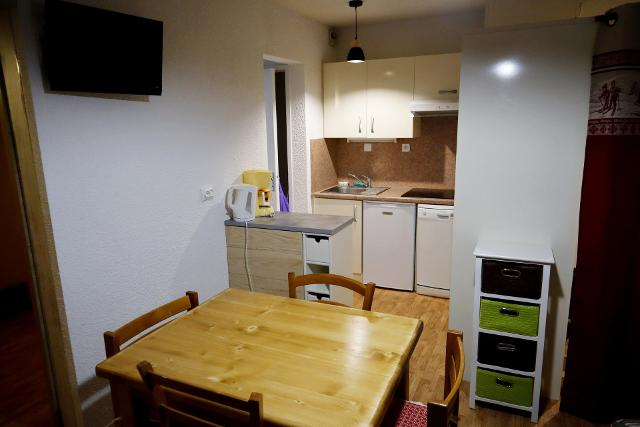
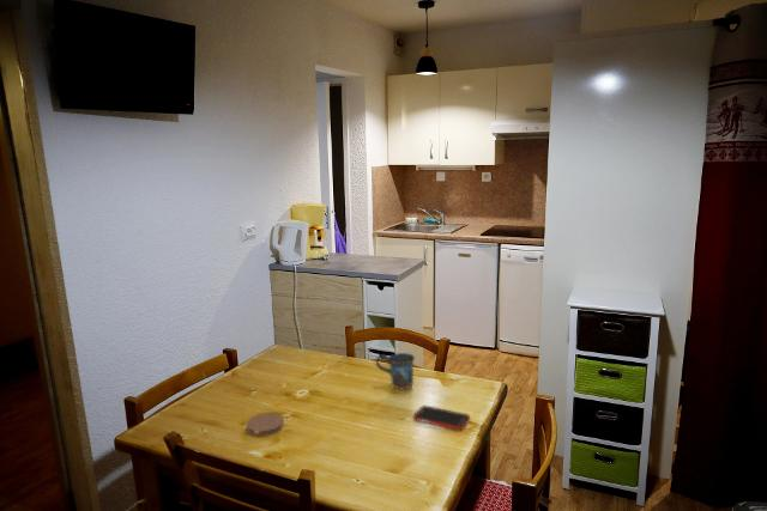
+ cell phone [412,404,471,431]
+ mug [375,352,416,390]
+ coaster [246,413,285,437]
